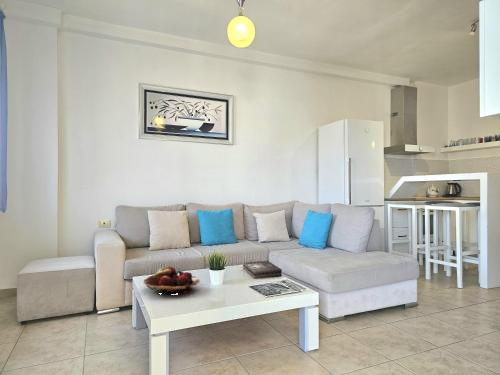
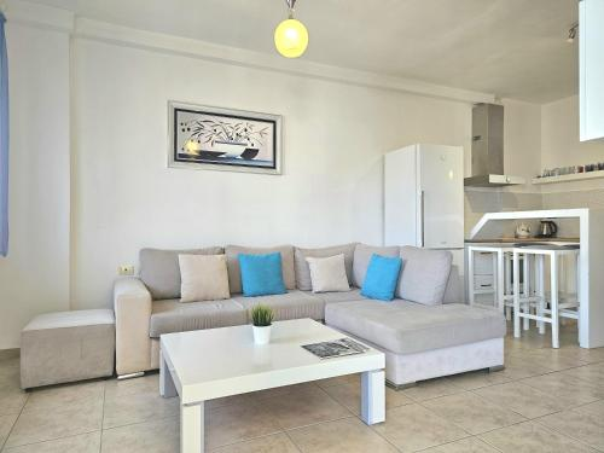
- first aid kit [242,260,283,280]
- fruit basket [143,266,201,296]
